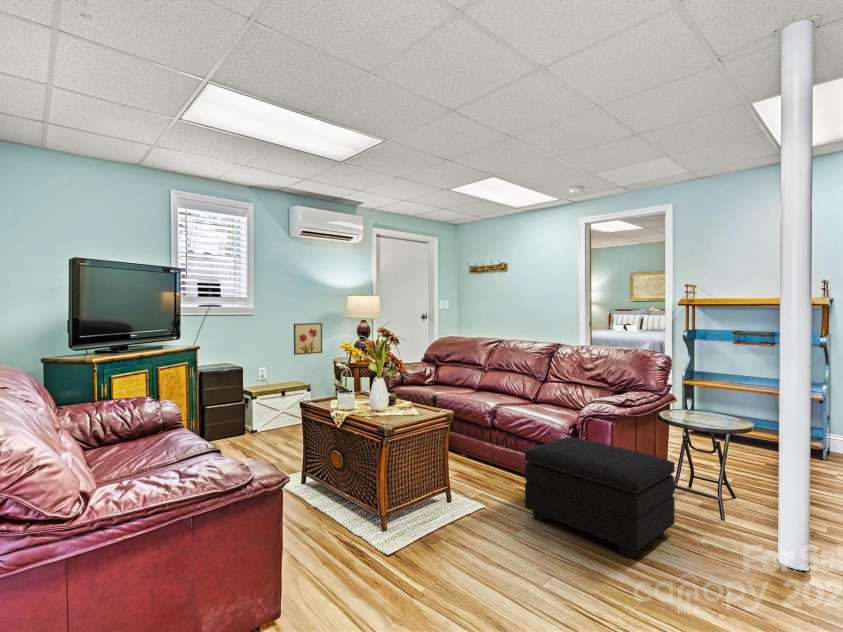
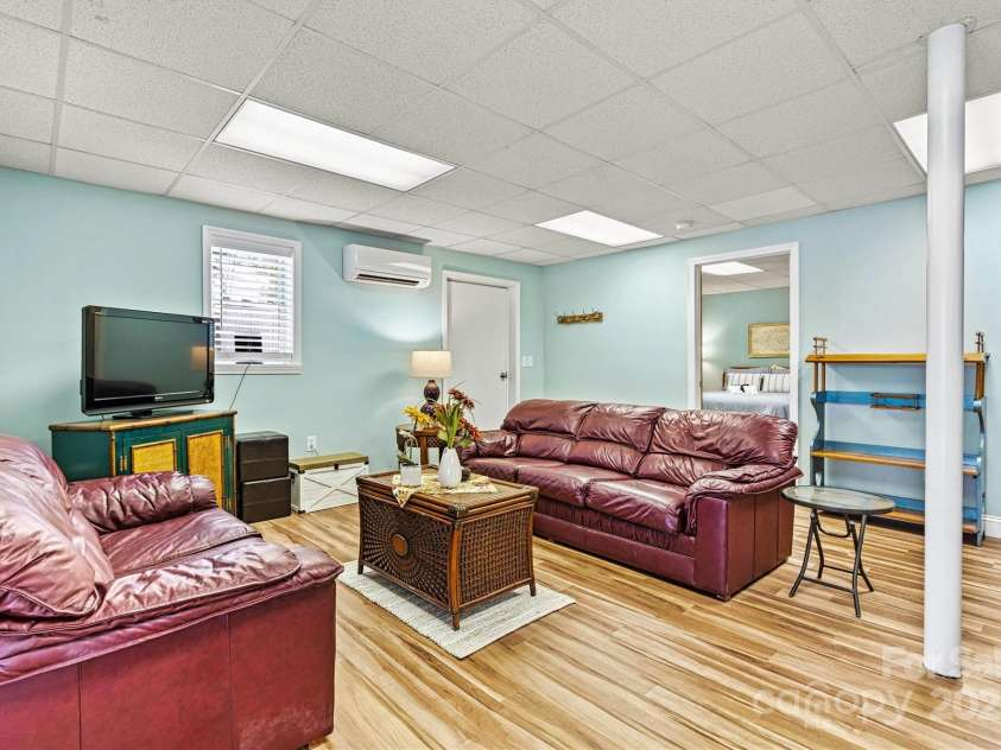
- footstool [524,436,676,559]
- wall art [293,322,323,356]
